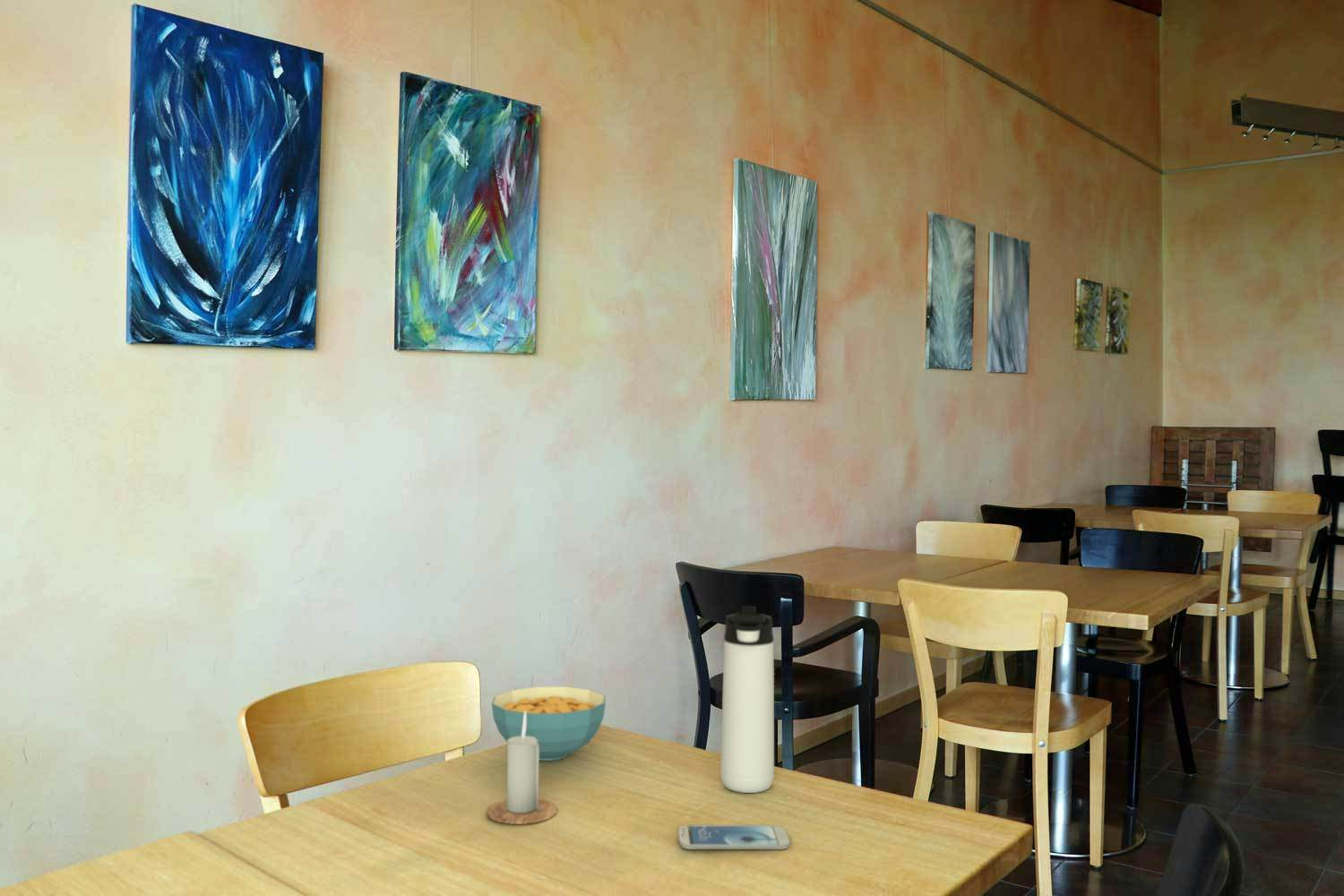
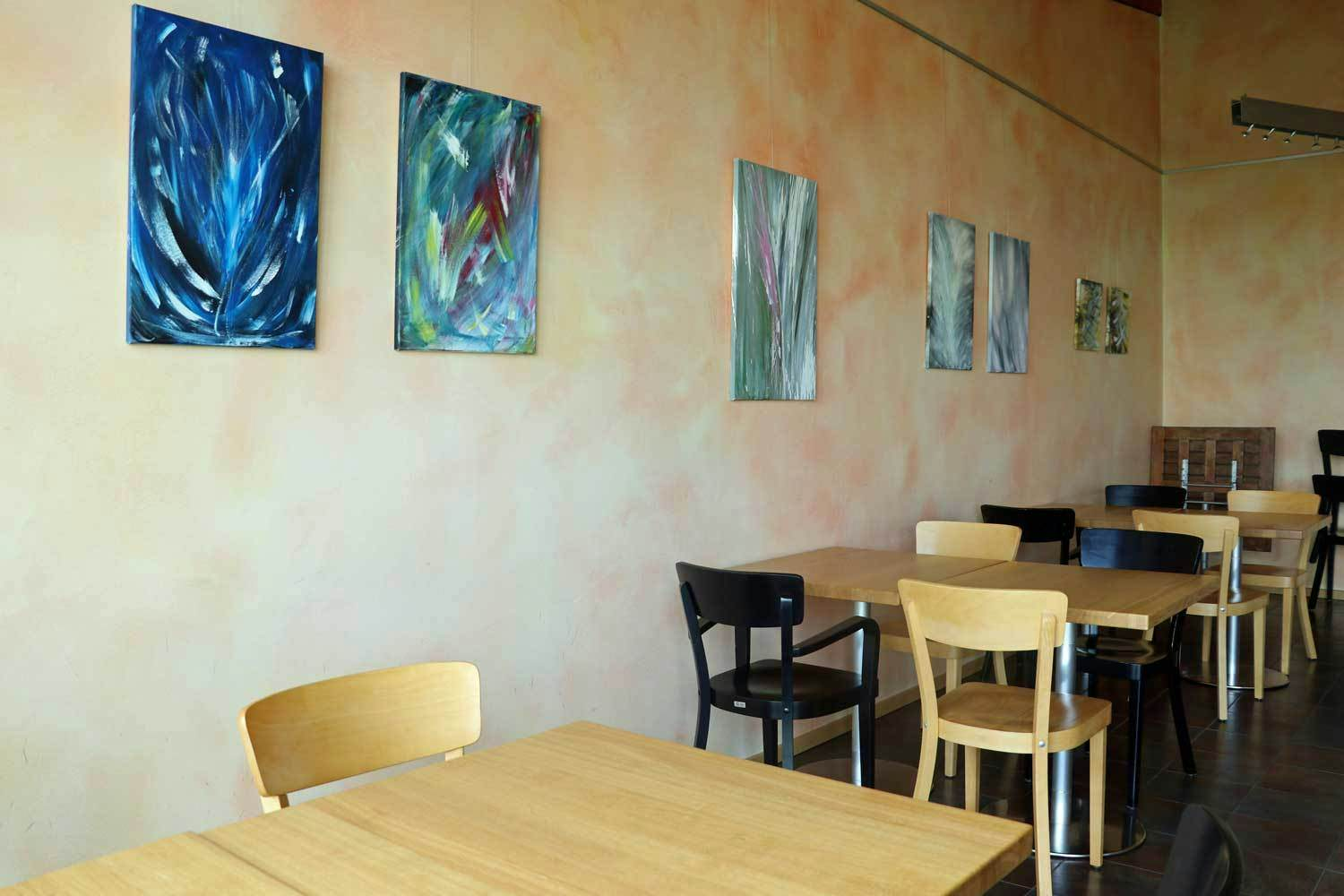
- thermos bottle [719,605,775,794]
- candle [485,711,558,825]
- smartphone [677,824,791,850]
- cereal bowl [491,685,607,762]
